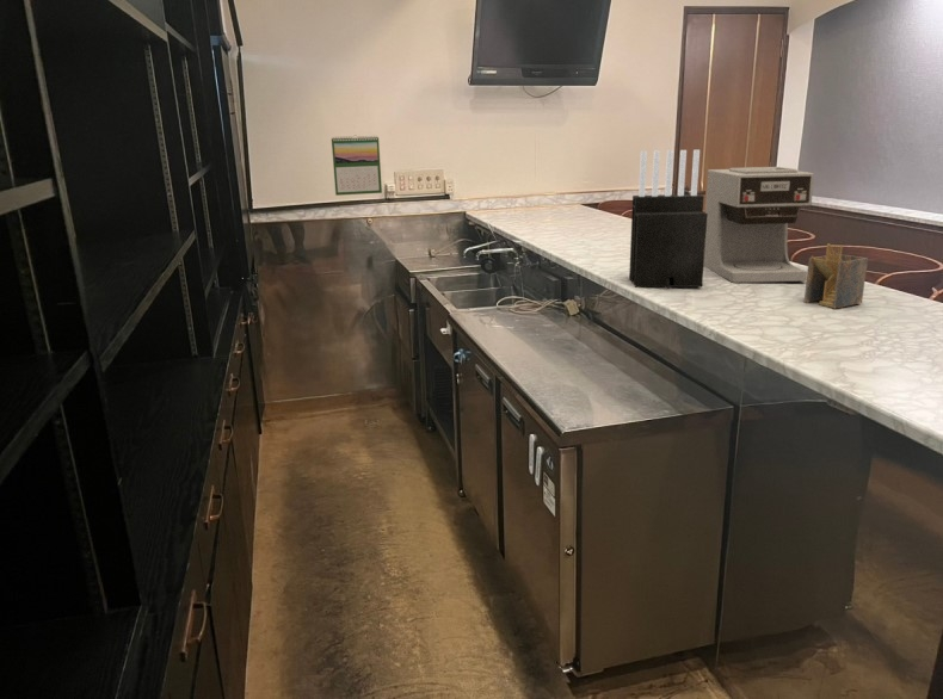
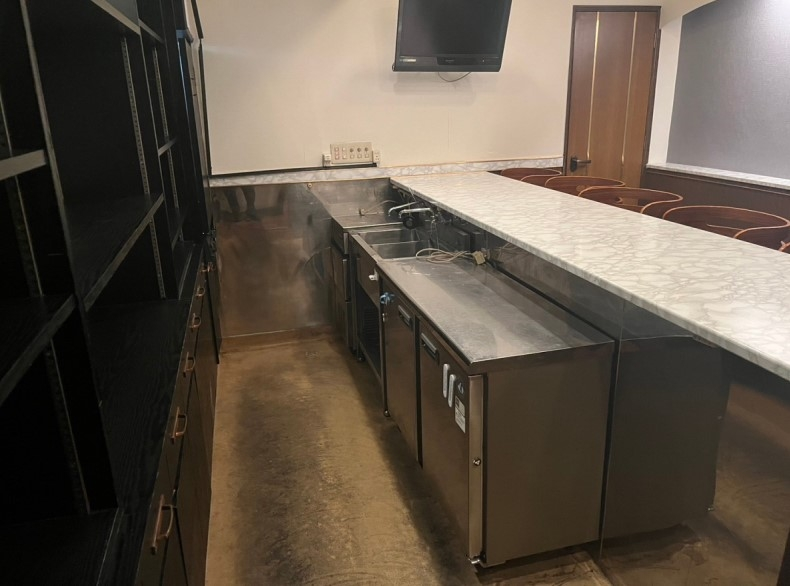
- coffee maker [703,166,815,284]
- knife block [628,149,708,290]
- napkin holder [802,242,869,310]
- calendar [331,134,383,197]
